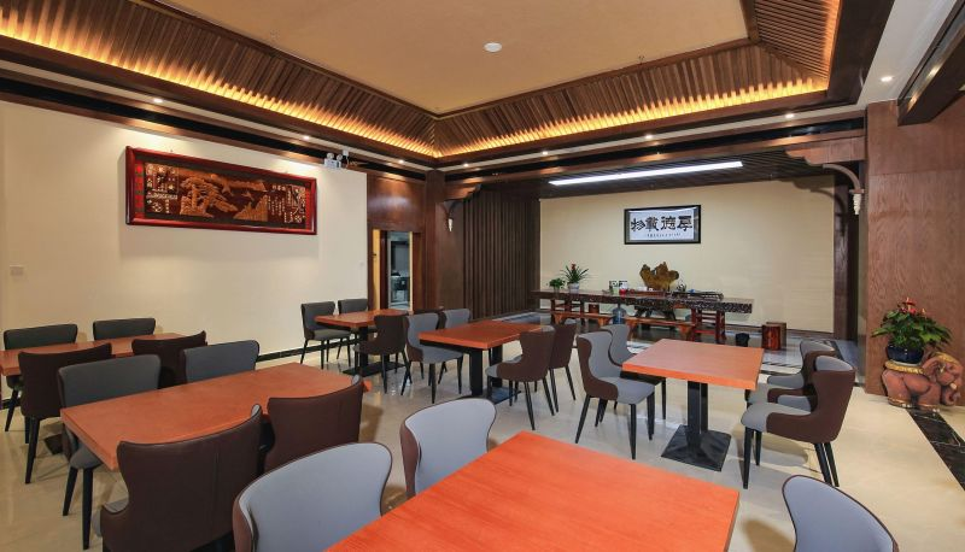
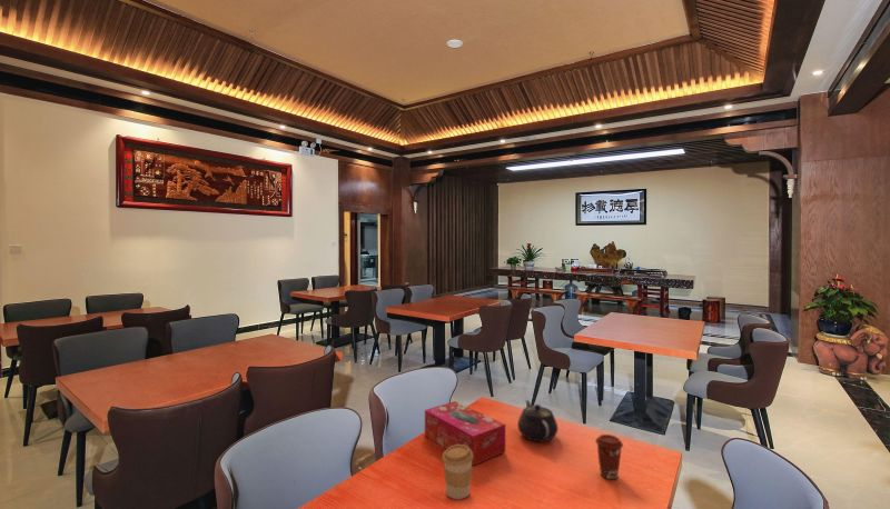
+ coffee cup [594,433,624,480]
+ coffee cup [442,445,473,500]
+ tissue box [424,400,506,467]
+ teapot [516,399,560,442]
